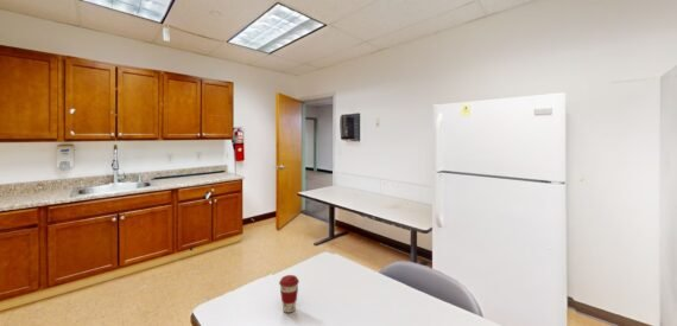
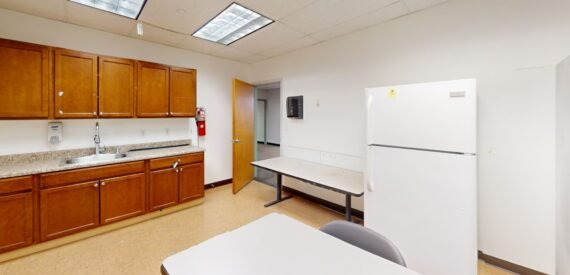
- coffee cup [278,274,300,314]
